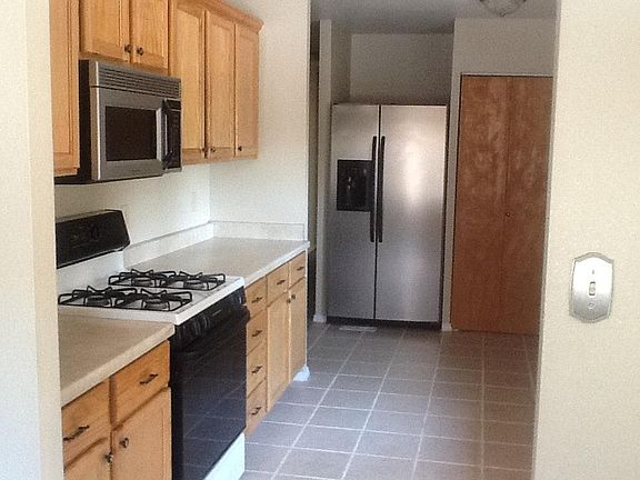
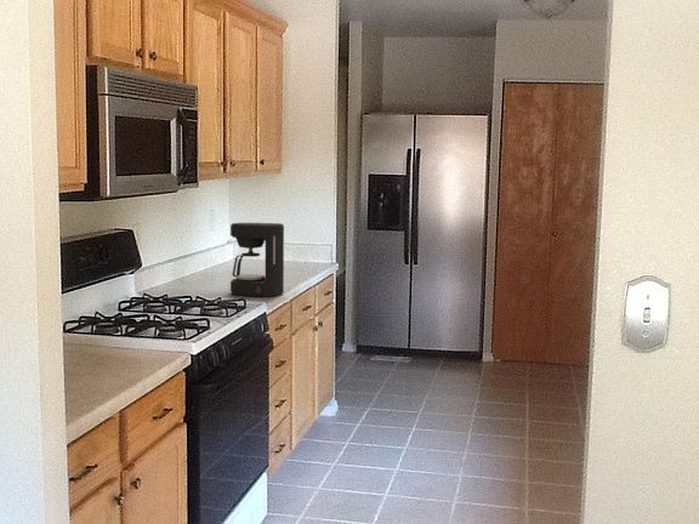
+ coffee maker [229,222,285,298]
